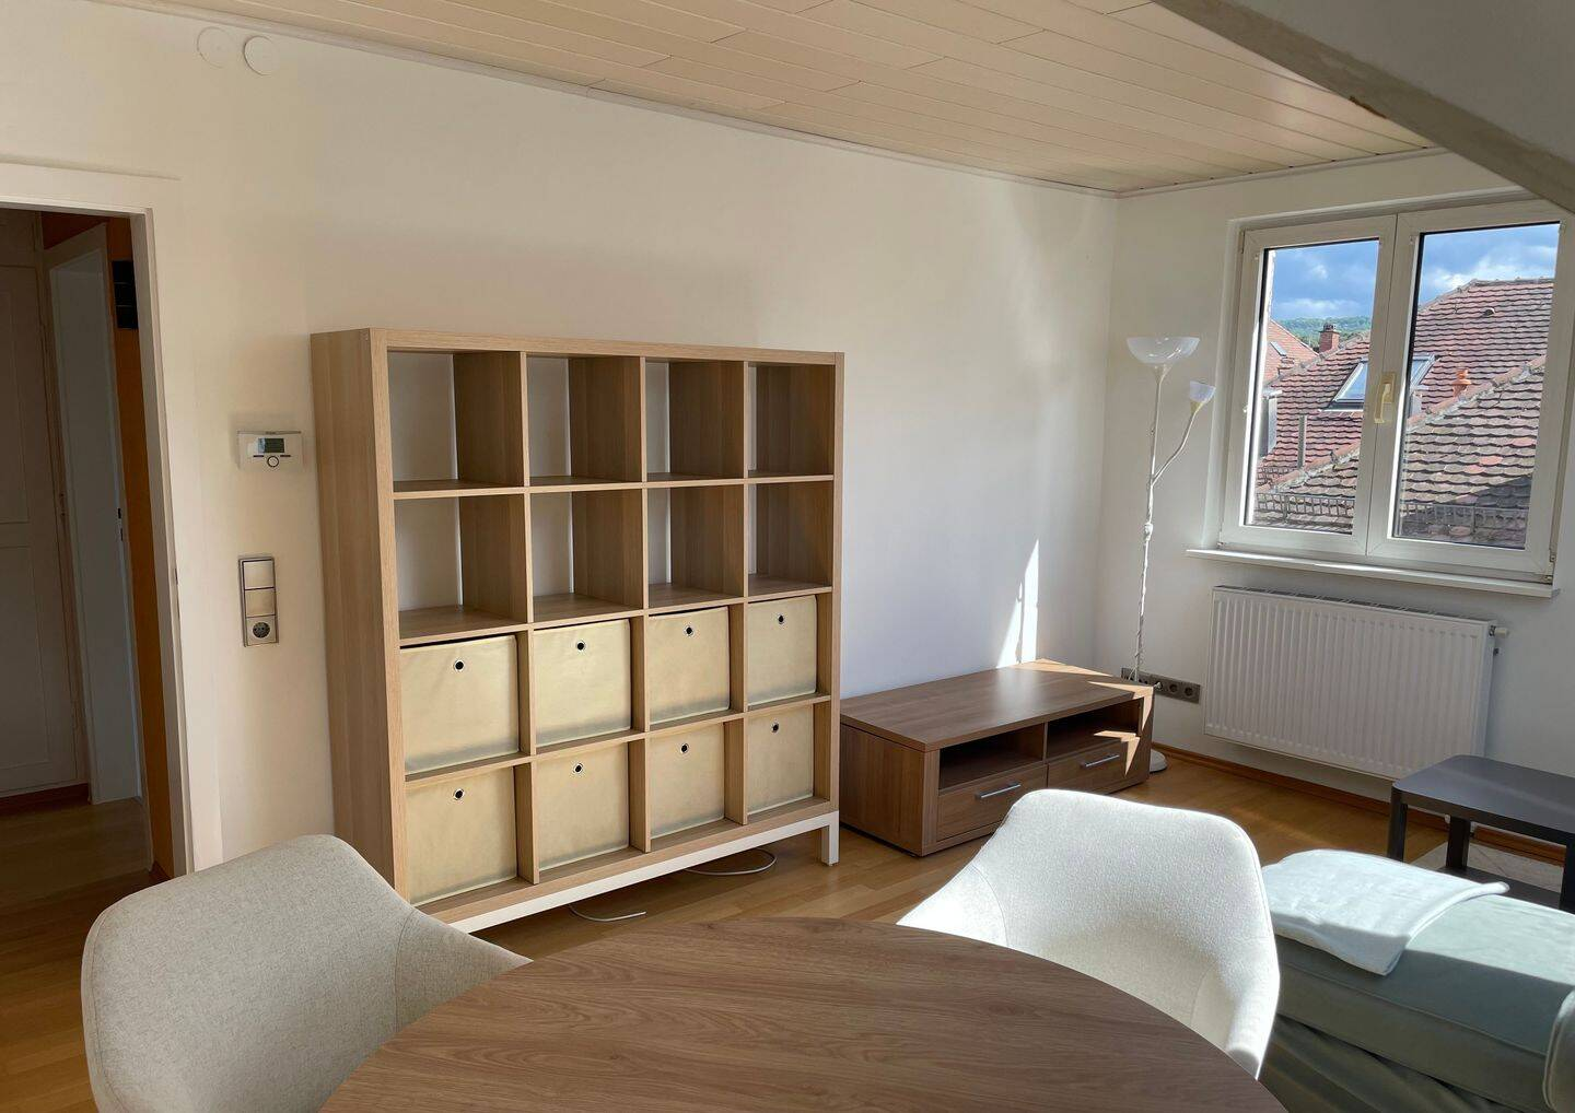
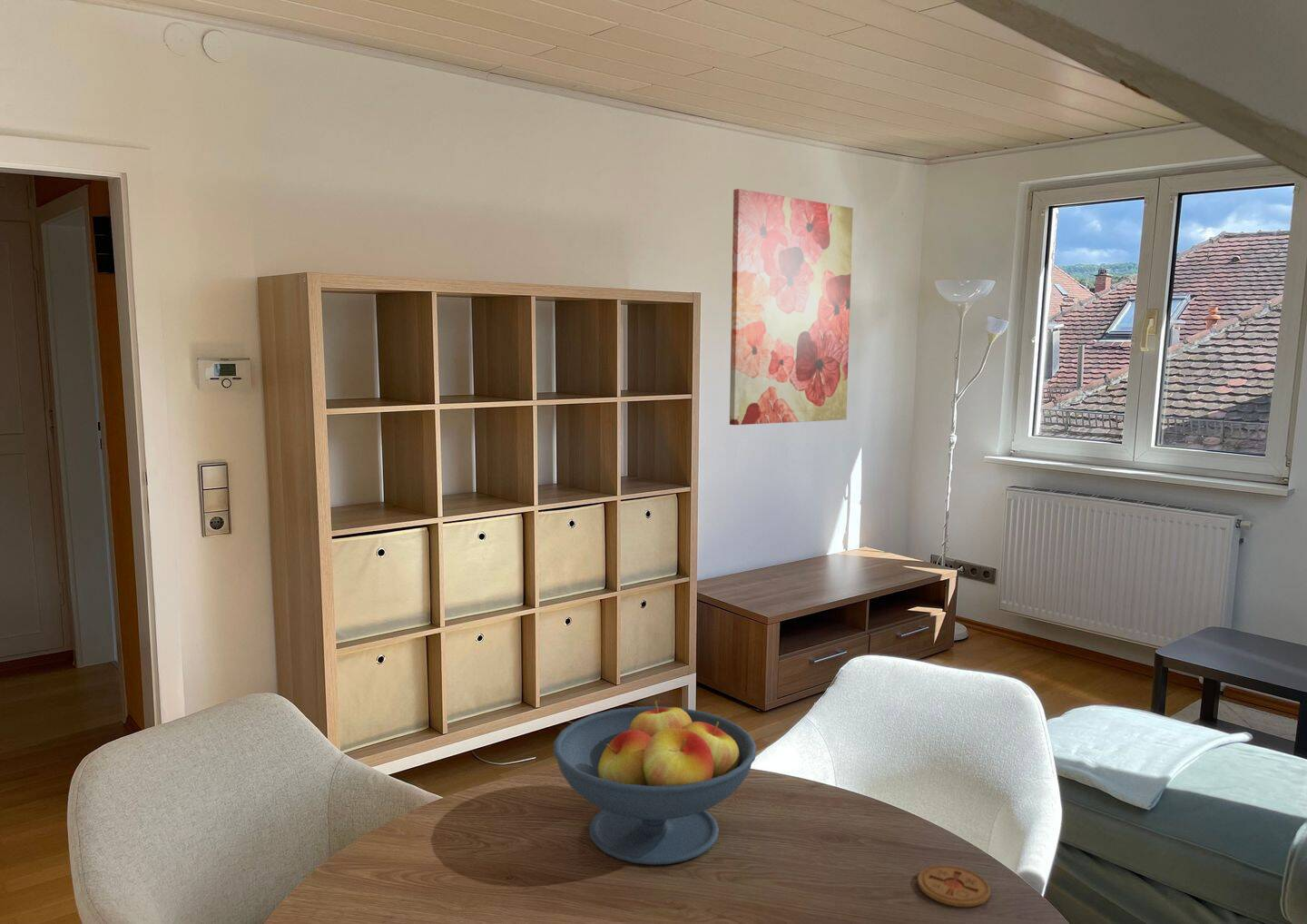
+ fruit bowl [553,700,757,866]
+ coaster [917,864,991,908]
+ wall art [729,188,854,426]
